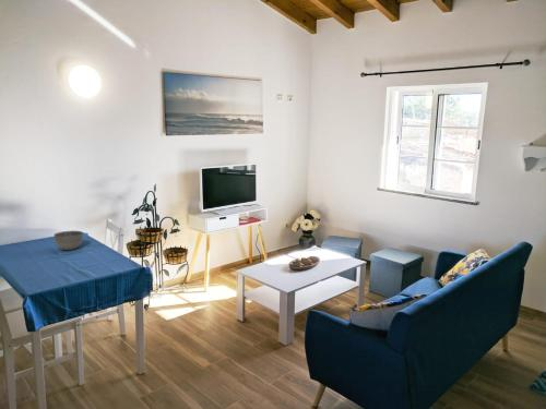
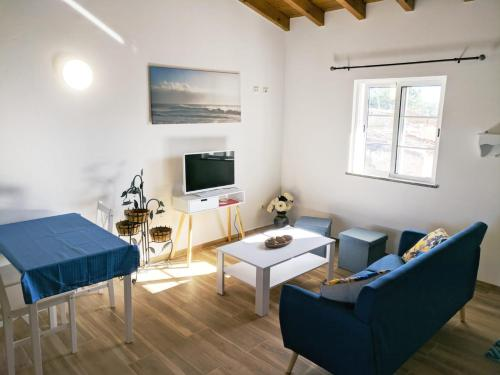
- bowl [54,230,84,251]
